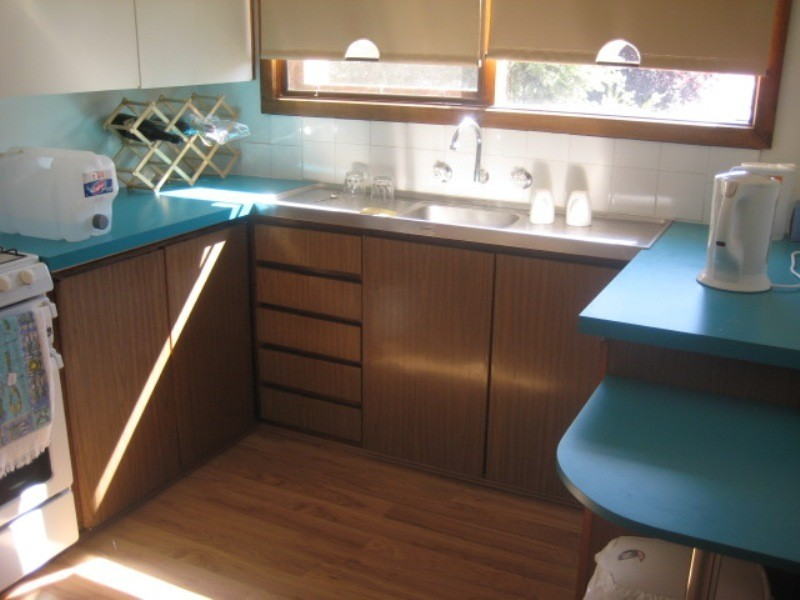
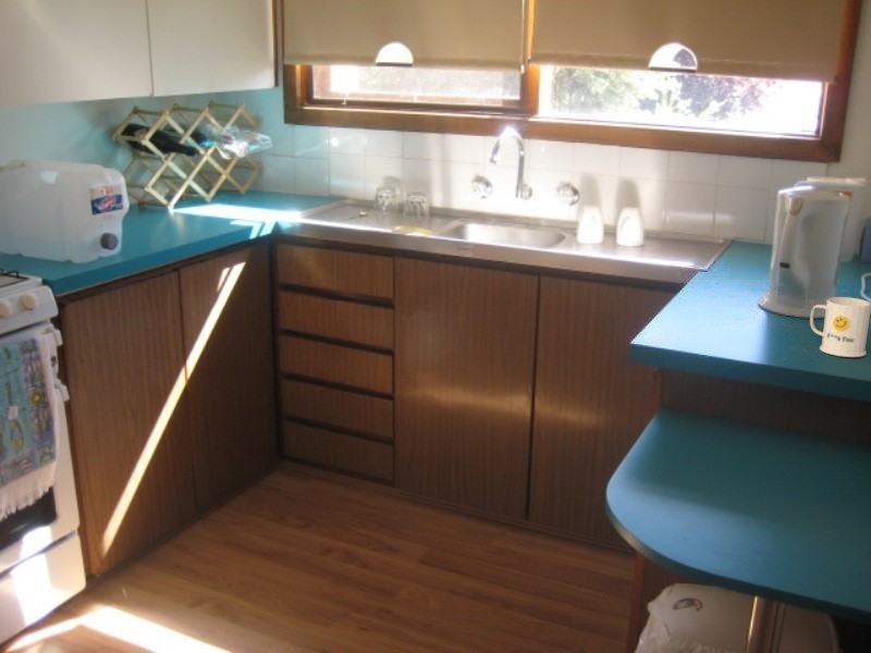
+ mug [809,296,871,358]
